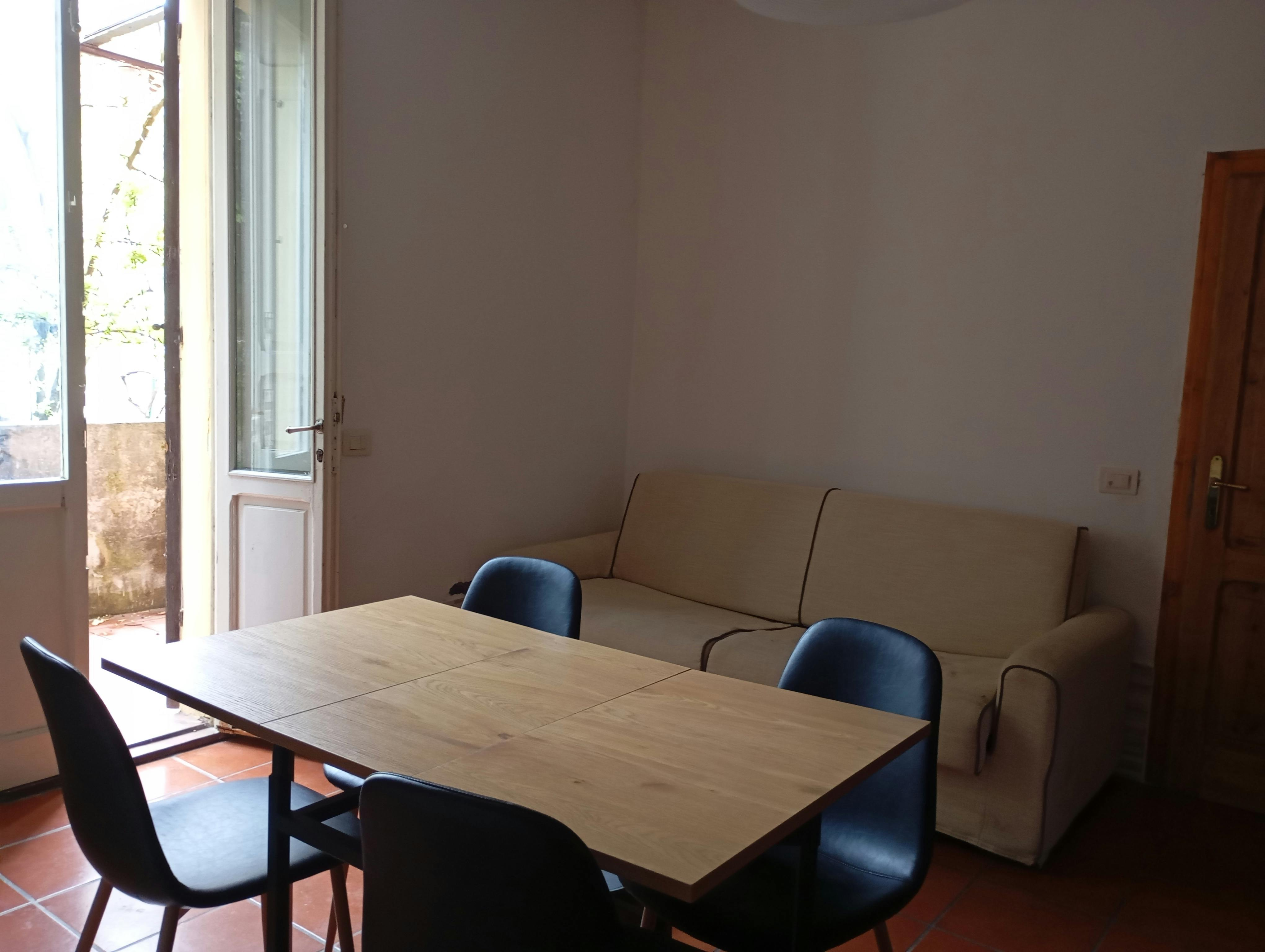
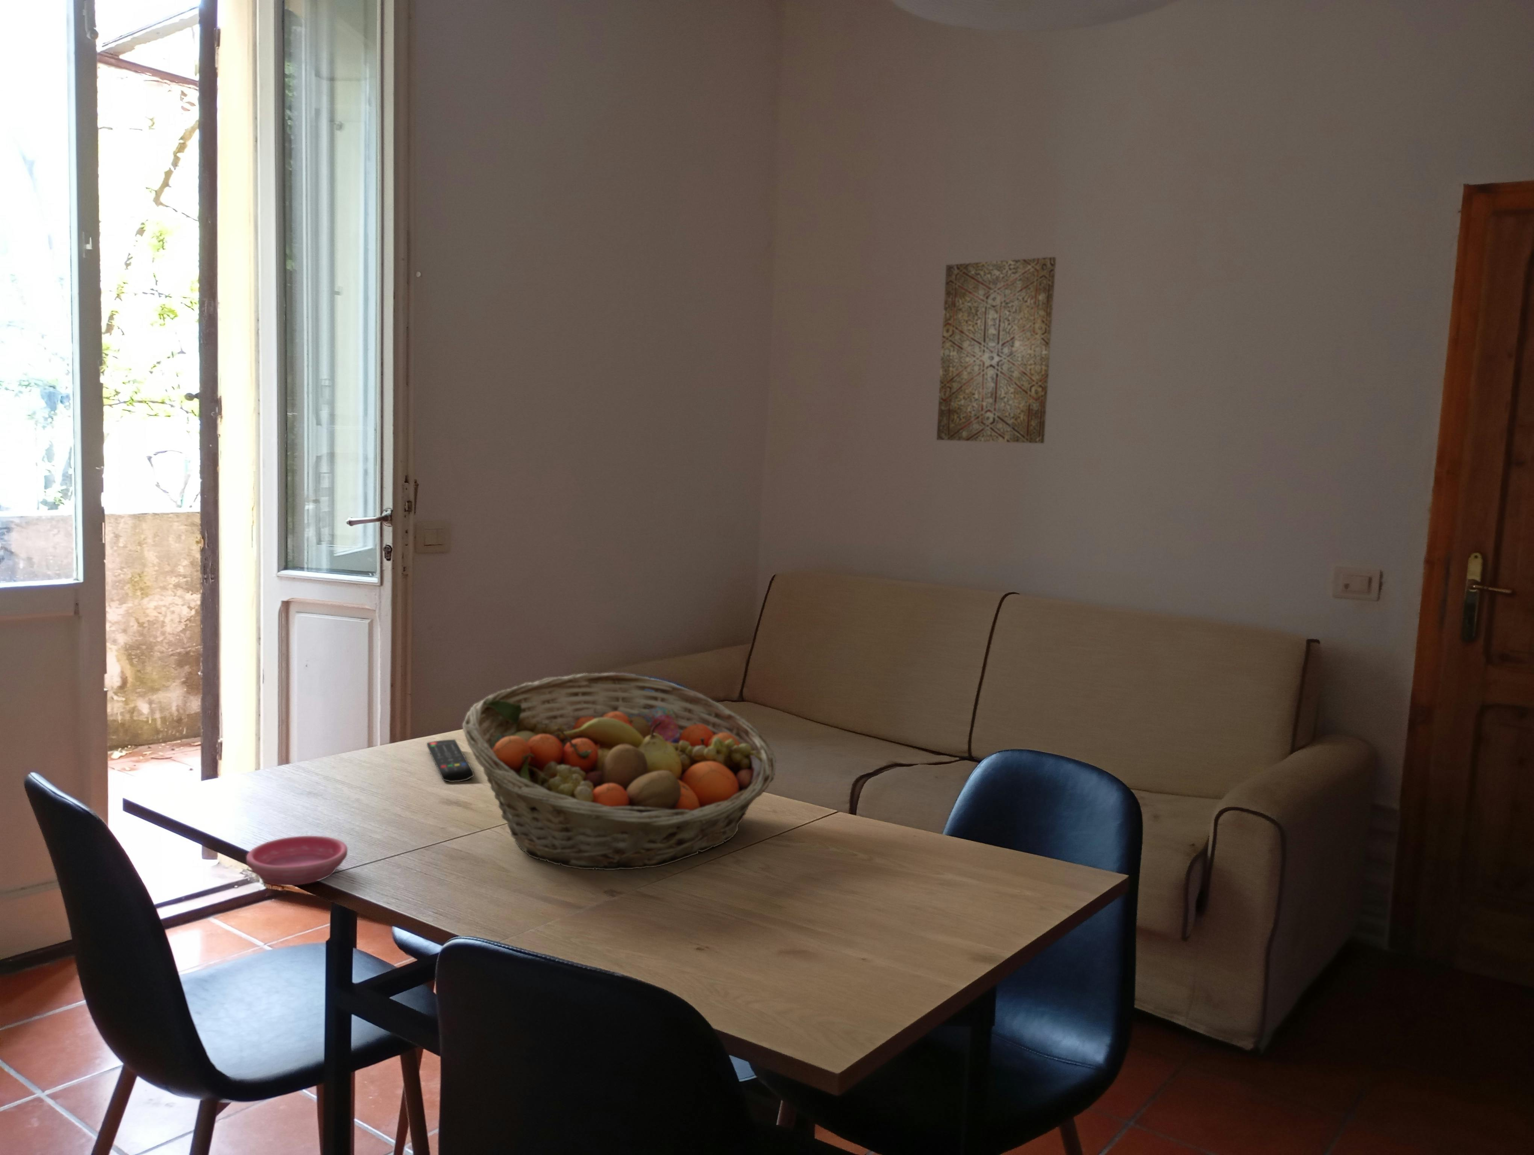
+ wall art [936,256,1056,444]
+ fruit basket [462,672,776,870]
+ remote control [427,739,474,783]
+ saucer [246,836,348,886]
